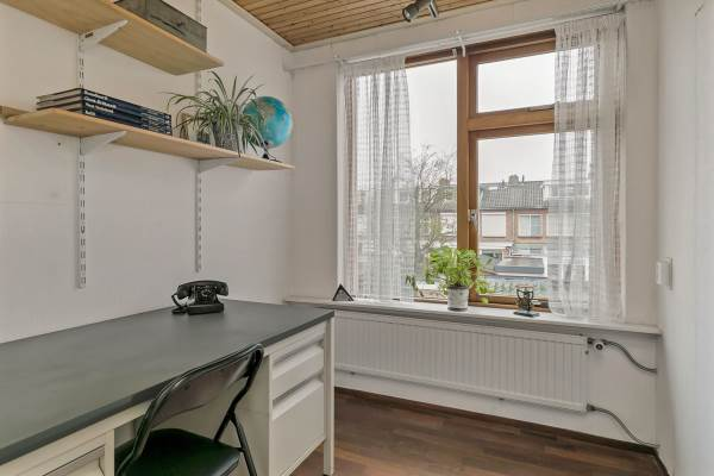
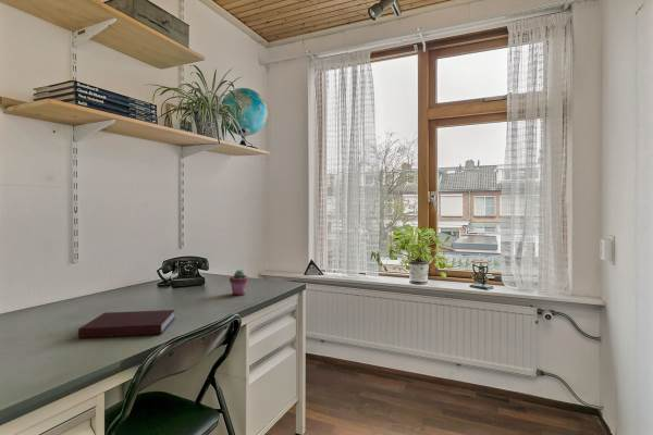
+ potted succulent [229,269,249,296]
+ notebook [77,309,176,339]
